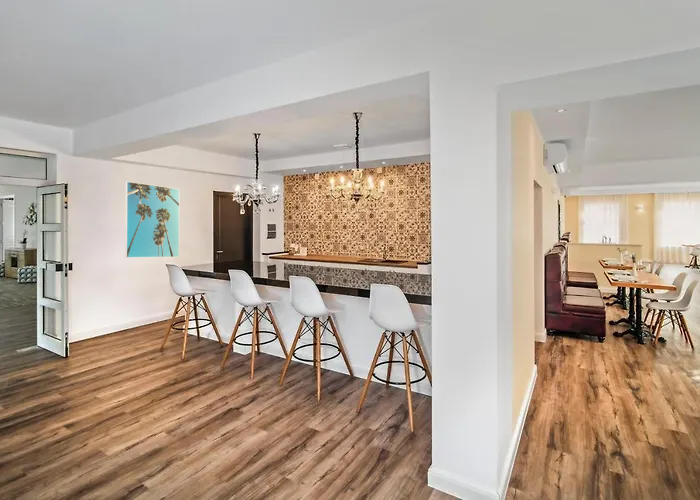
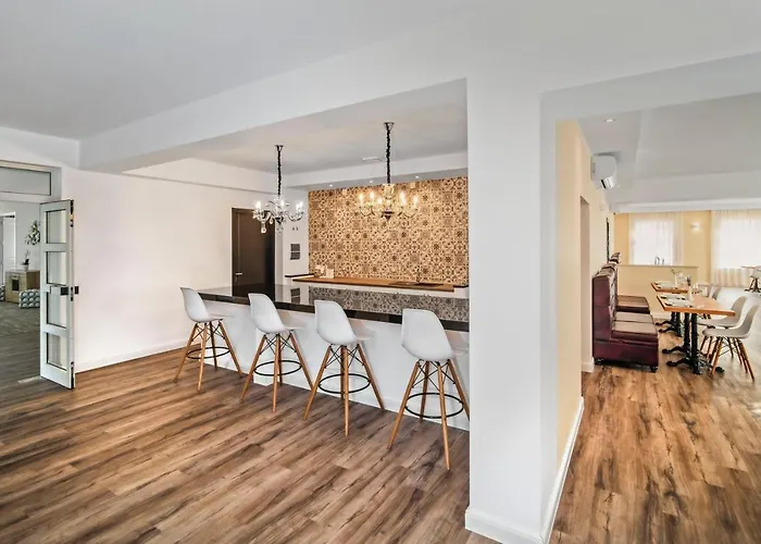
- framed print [124,181,180,259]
